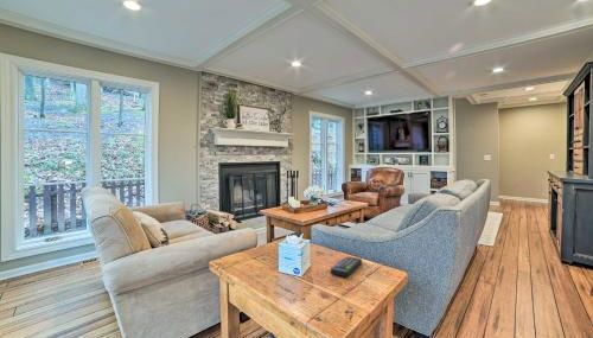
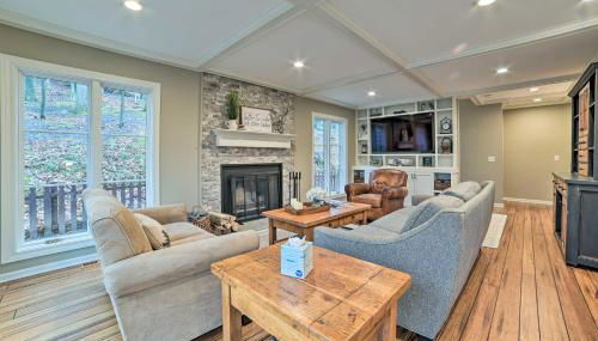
- remote control [330,255,363,278]
